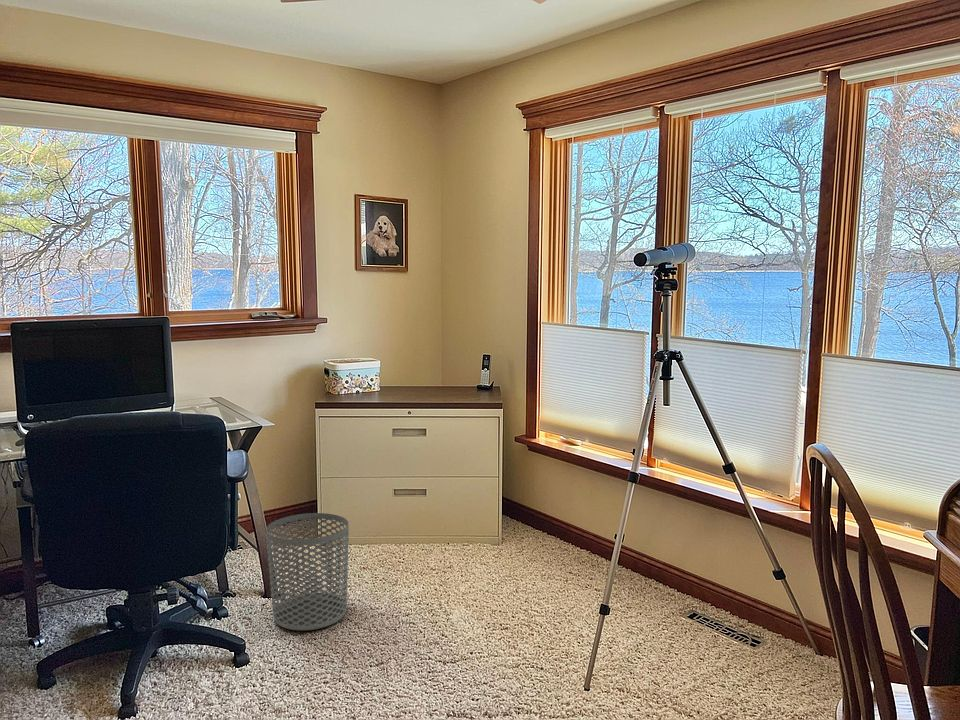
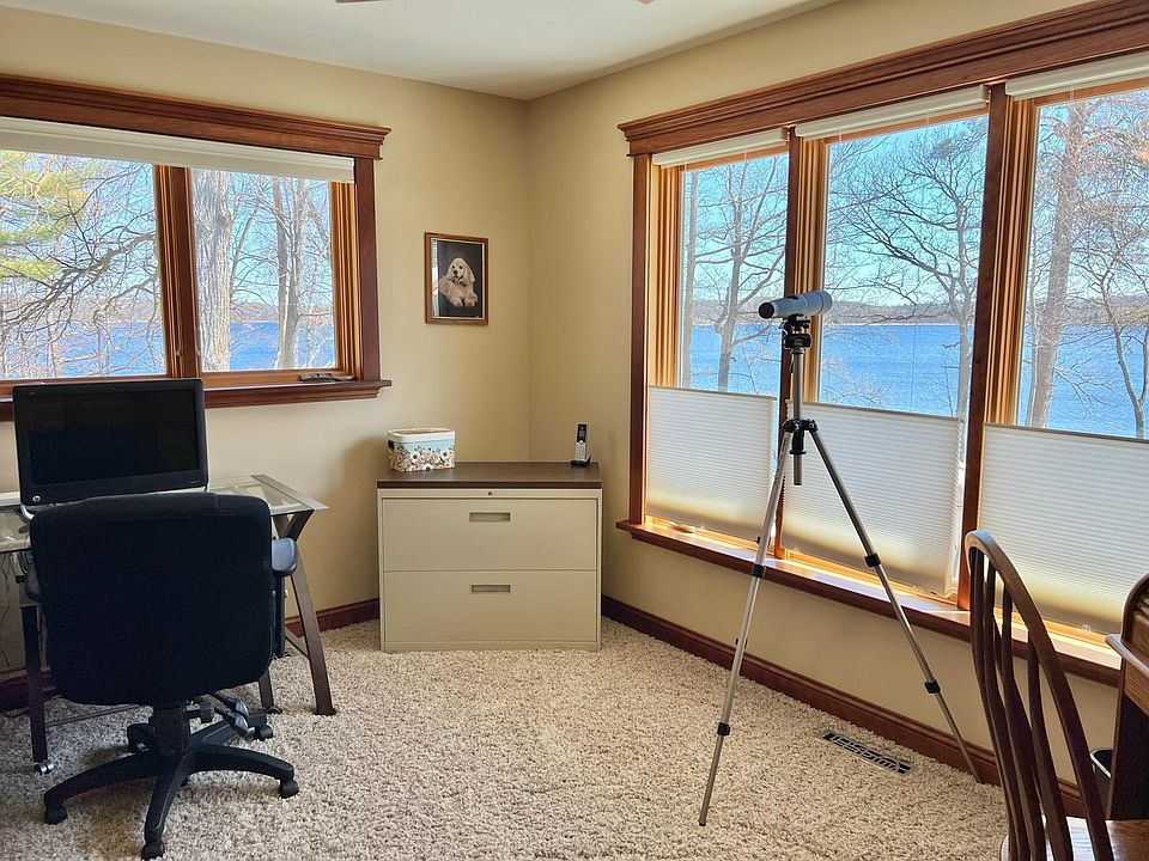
- waste bin [265,512,350,631]
